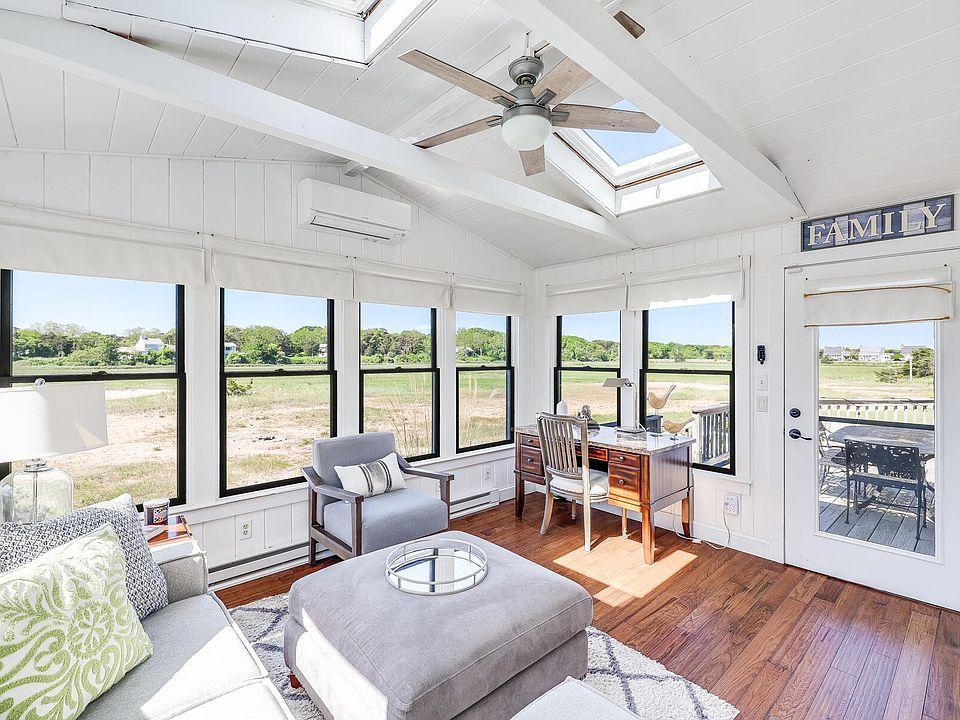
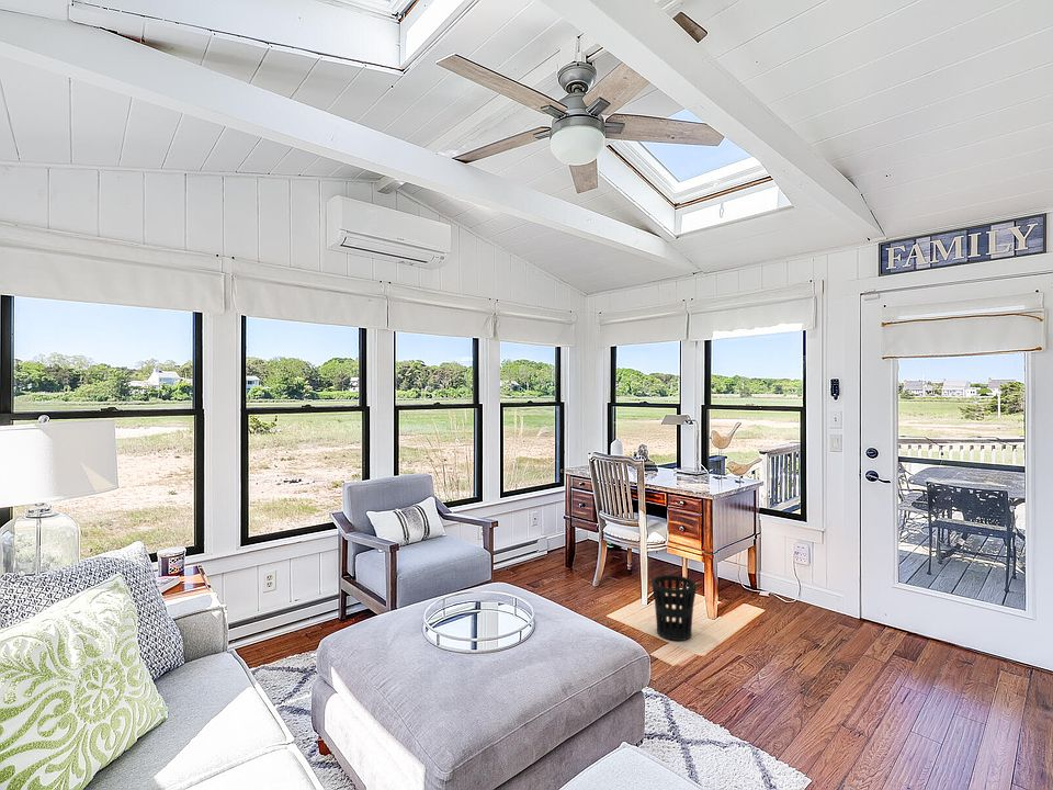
+ wastebasket [650,574,698,642]
